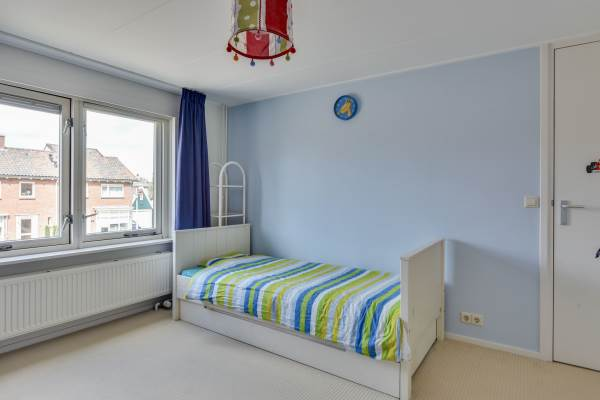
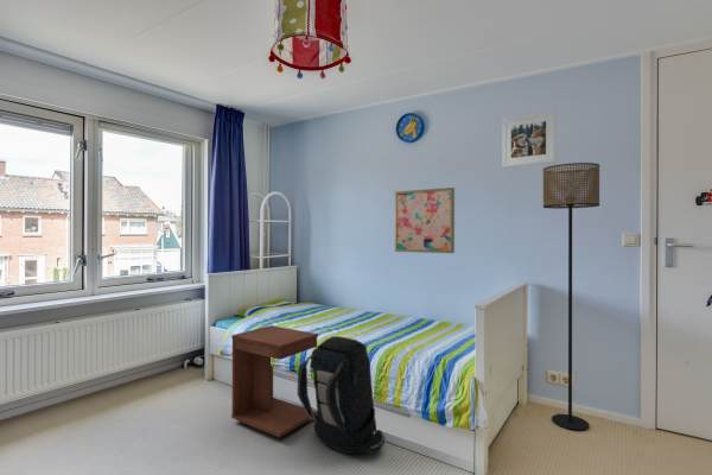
+ backpack [297,335,387,456]
+ floor lamp [542,162,600,431]
+ side table [230,324,319,438]
+ wall art [394,186,456,254]
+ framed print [501,109,558,169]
